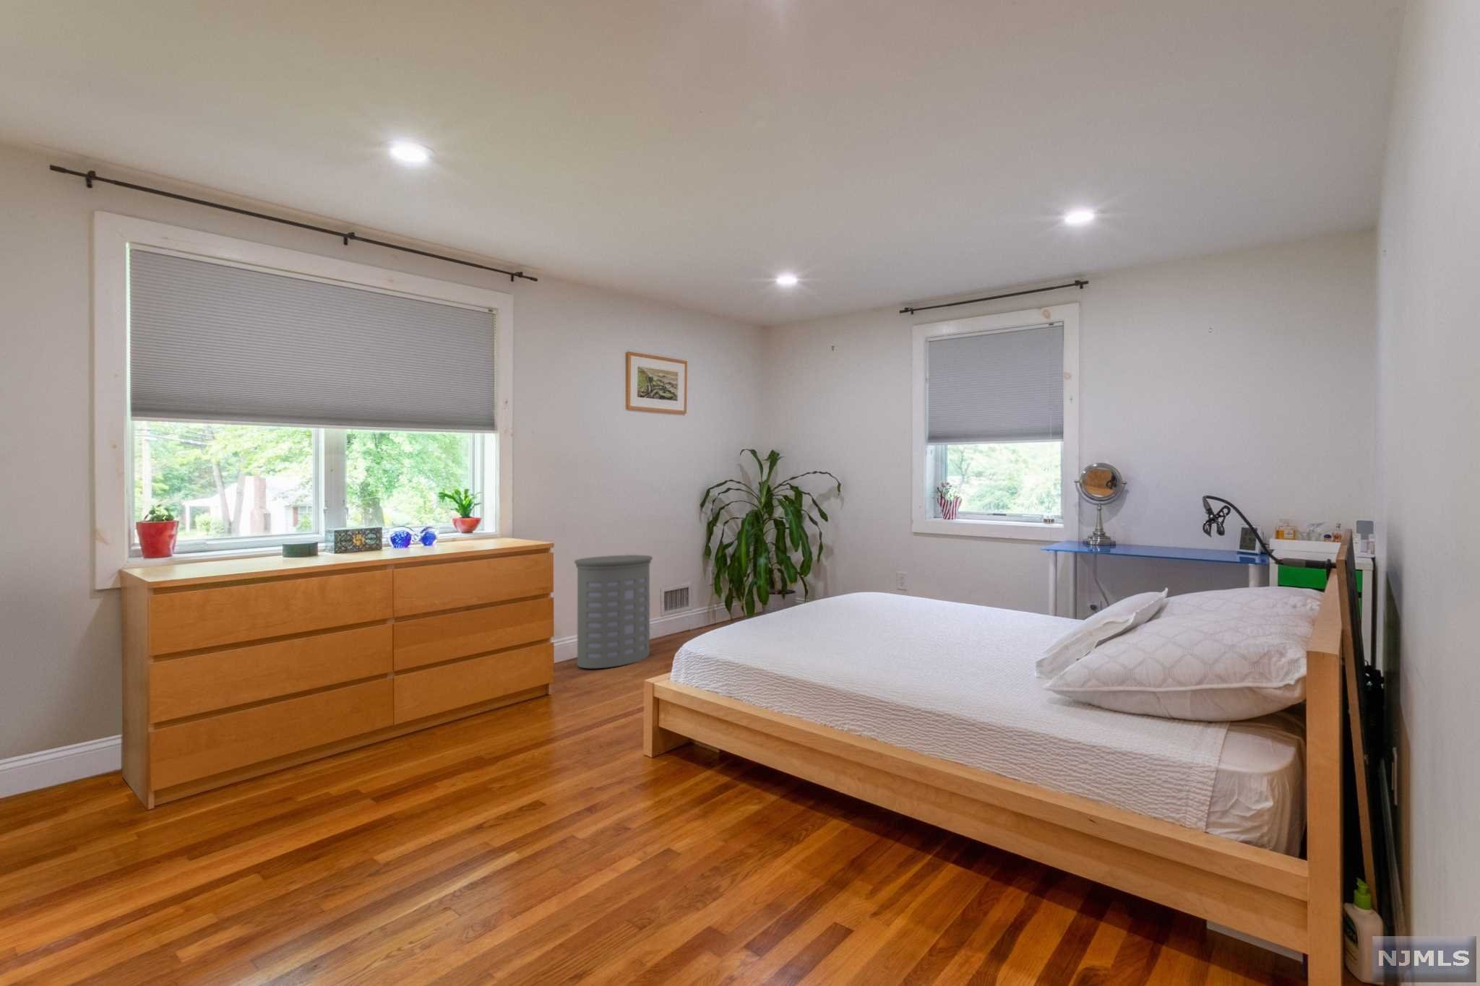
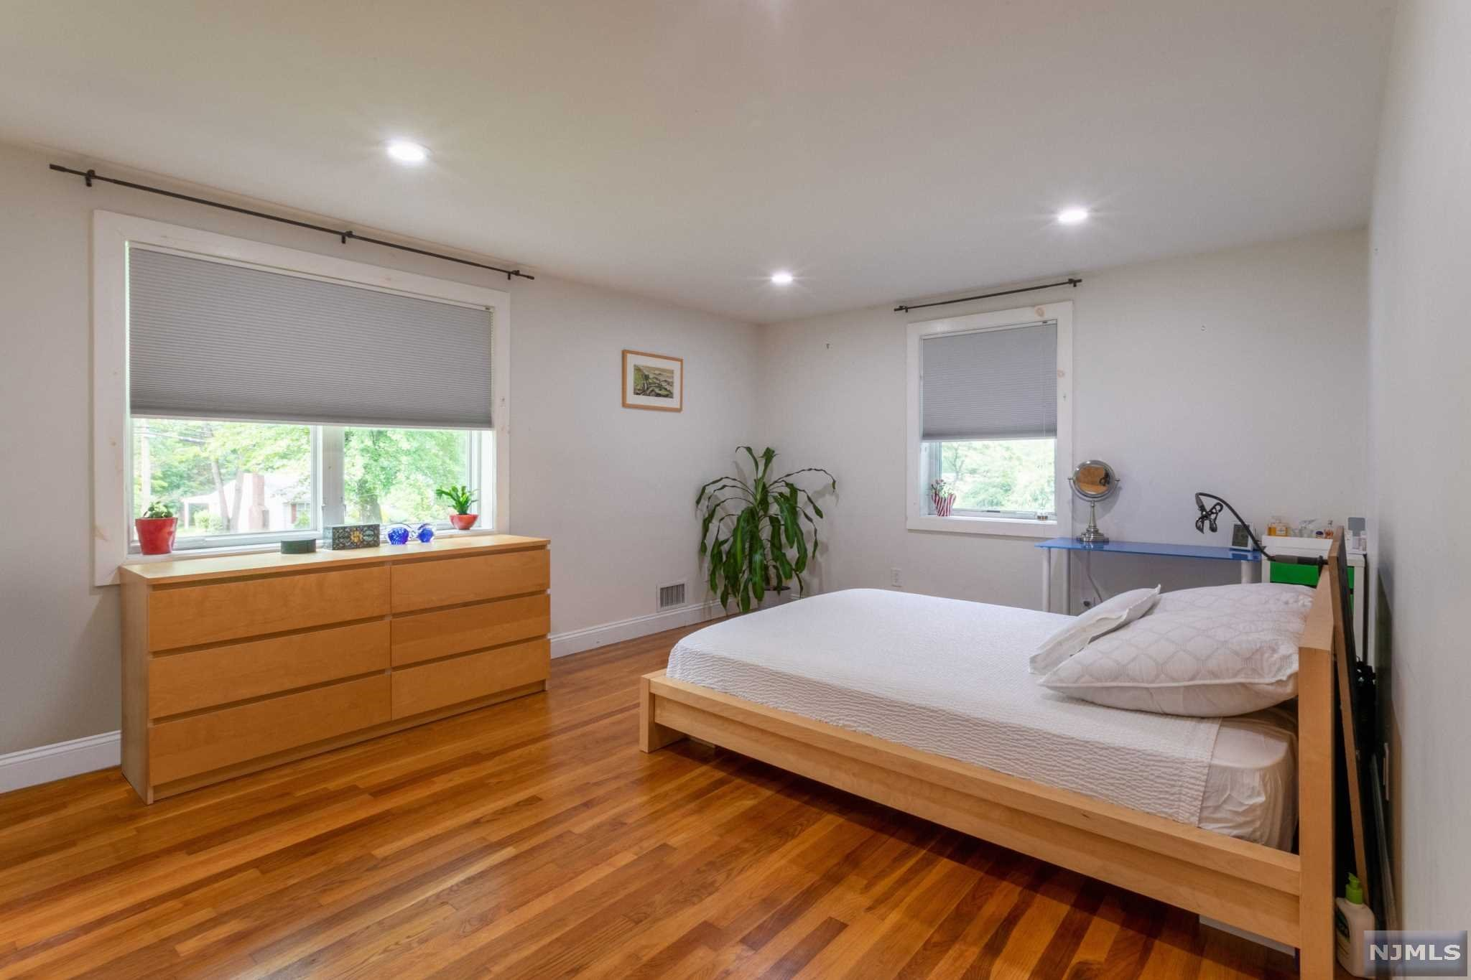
- laundry hamper [573,554,654,669]
